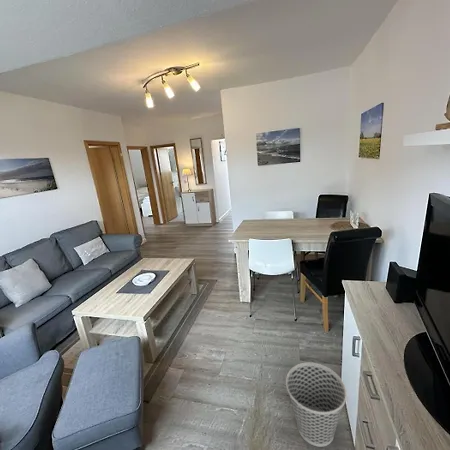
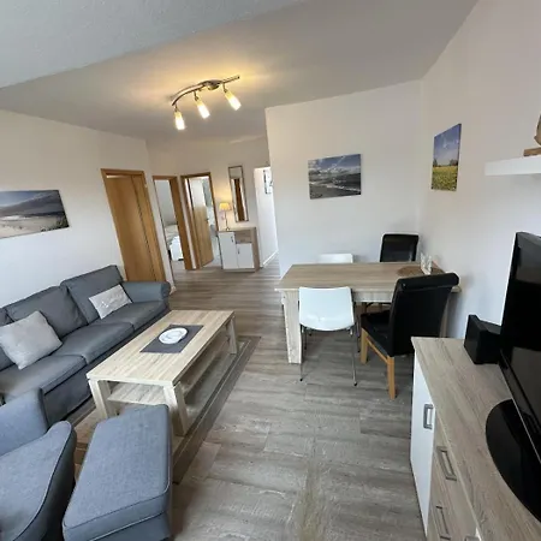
- wastebasket [285,362,348,448]
